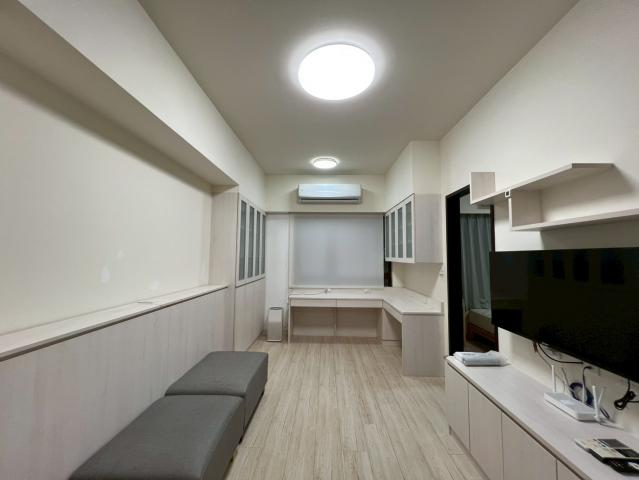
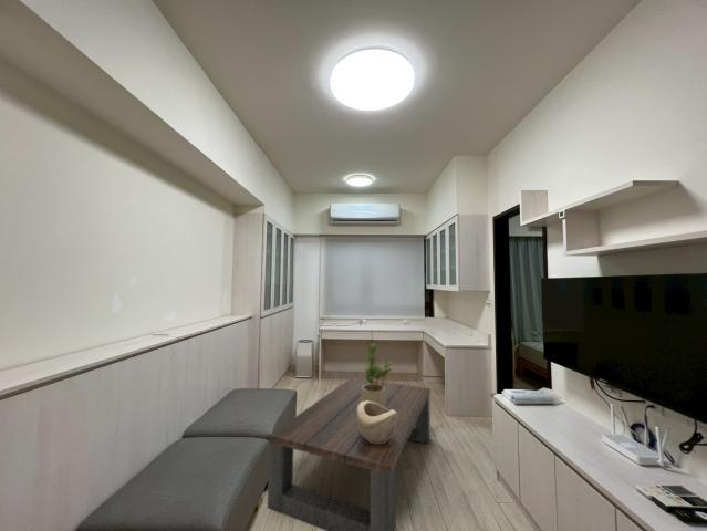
+ coffee table [267,376,432,531]
+ decorative bowl [357,400,397,442]
+ potted plant [361,342,395,408]
